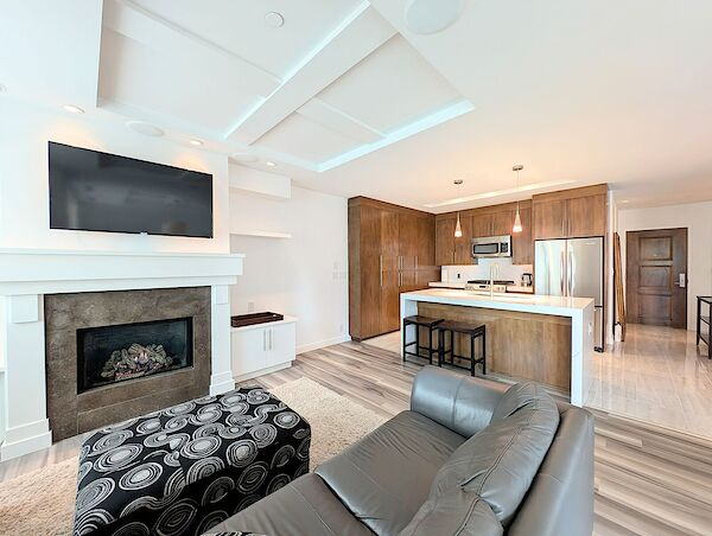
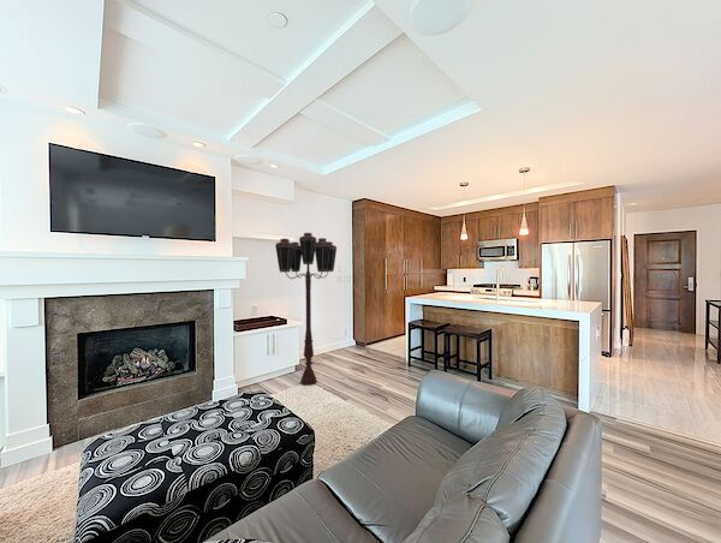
+ floor lamp [274,232,338,387]
